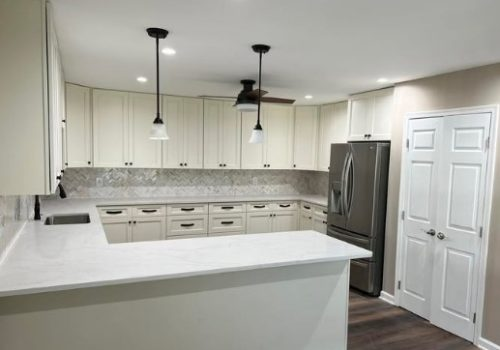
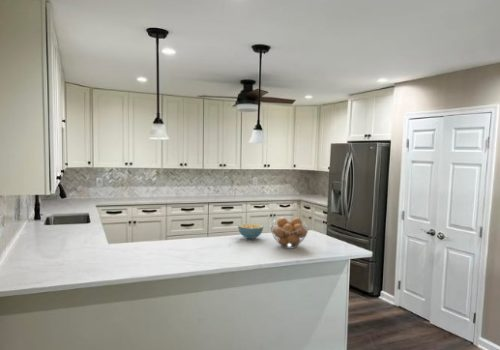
+ cereal bowl [237,222,264,240]
+ fruit basket [269,217,309,249]
